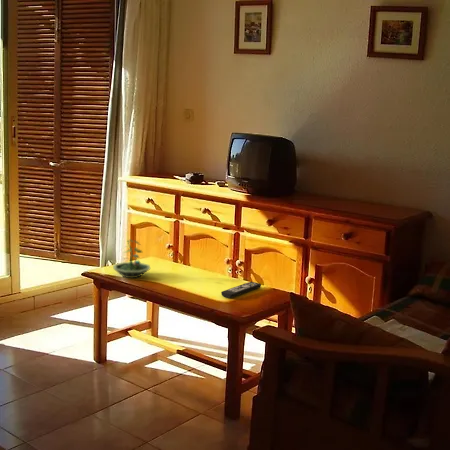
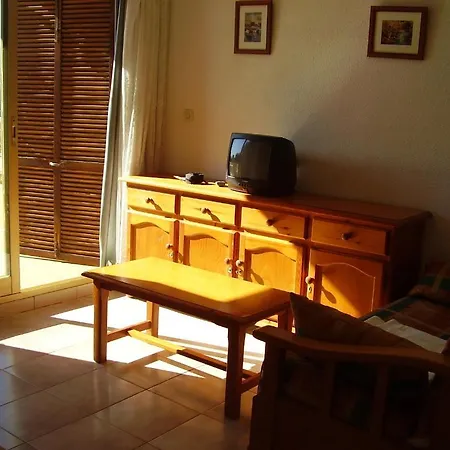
- remote control [220,281,262,299]
- terrarium [112,239,151,279]
